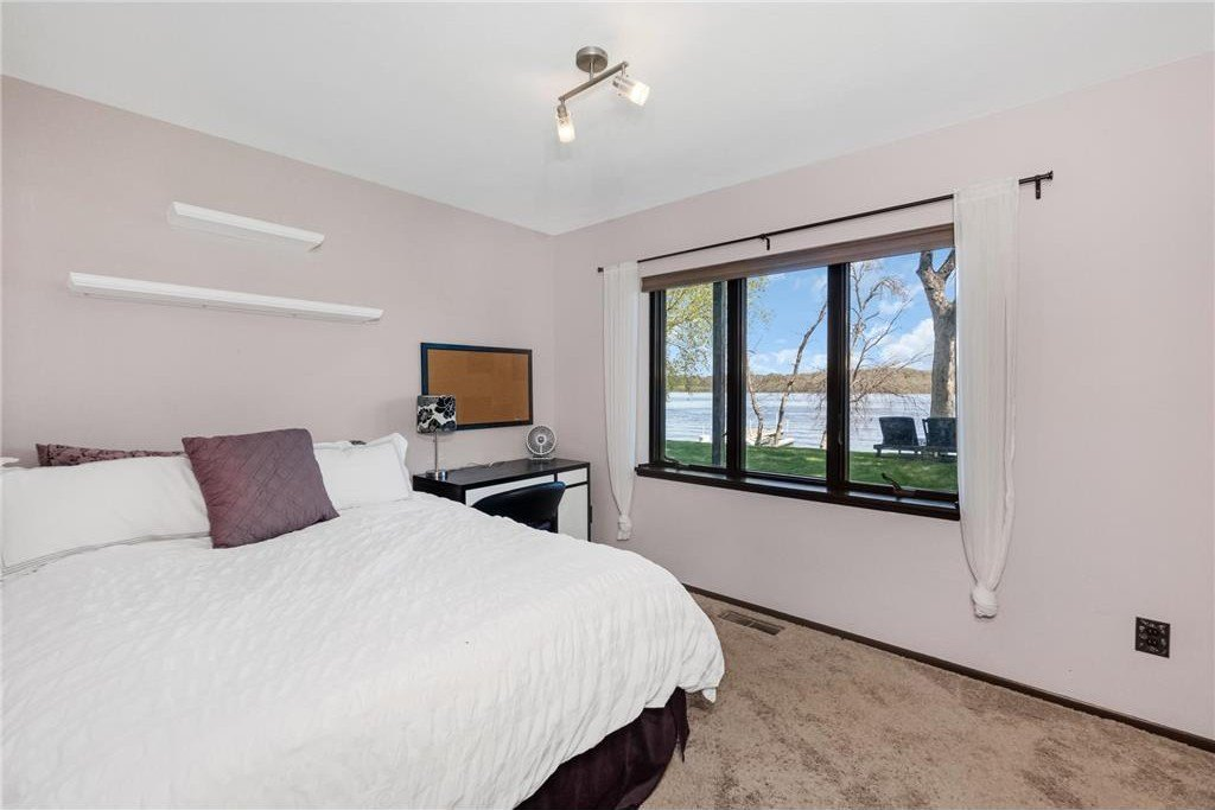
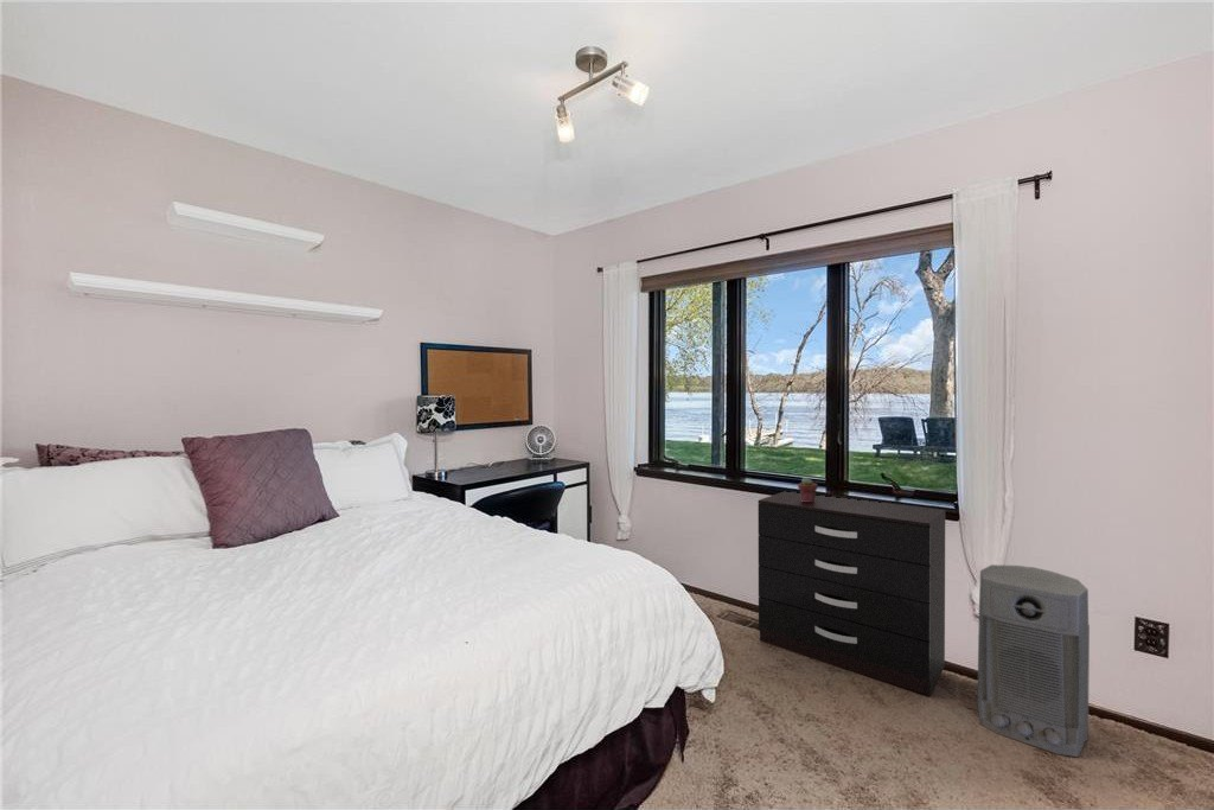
+ air purifier [977,563,1091,758]
+ potted succulent [797,476,818,502]
+ dresser [758,490,946,697]
